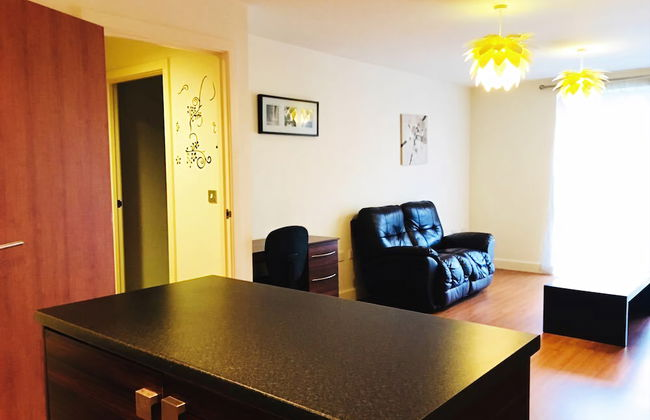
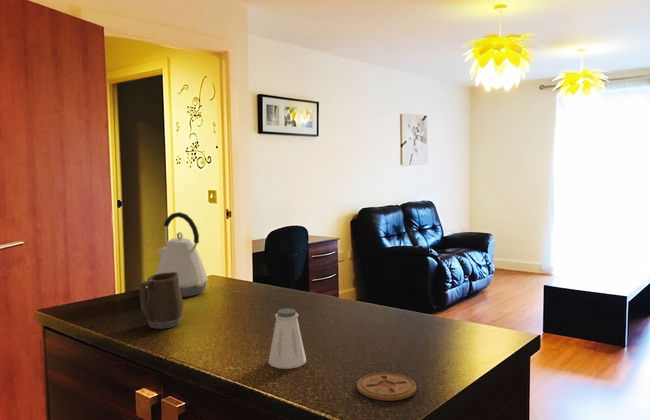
+ mug [138,272,184,329]
+ kettle [155,211,209,298]
+ saltshaker [267,308,307,370]
+ coaster [356,372,417,402]
